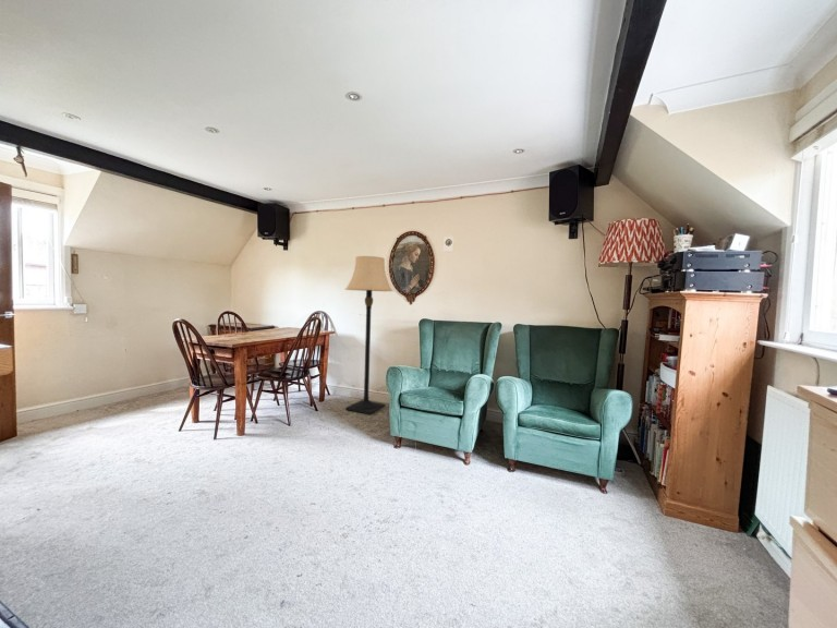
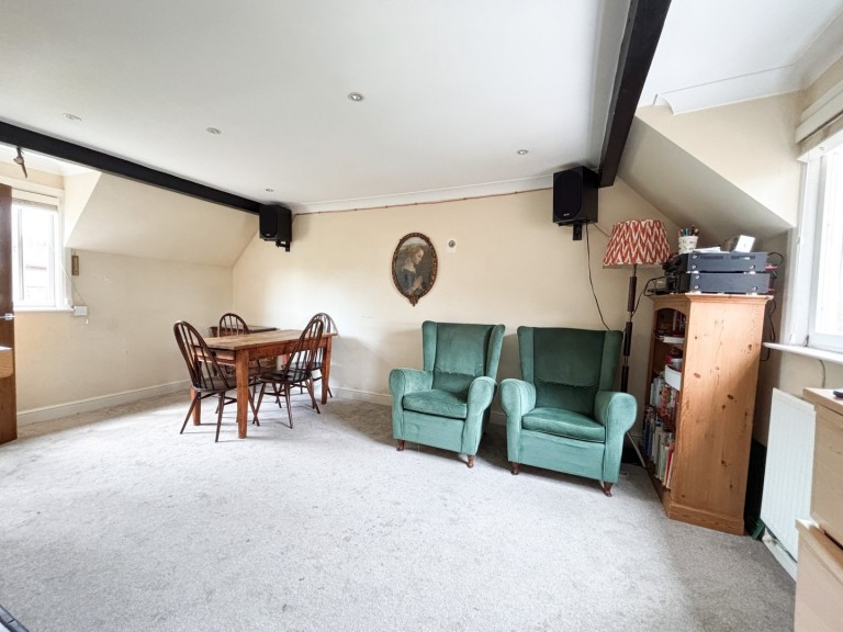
- lamp [344,255,395,415]
